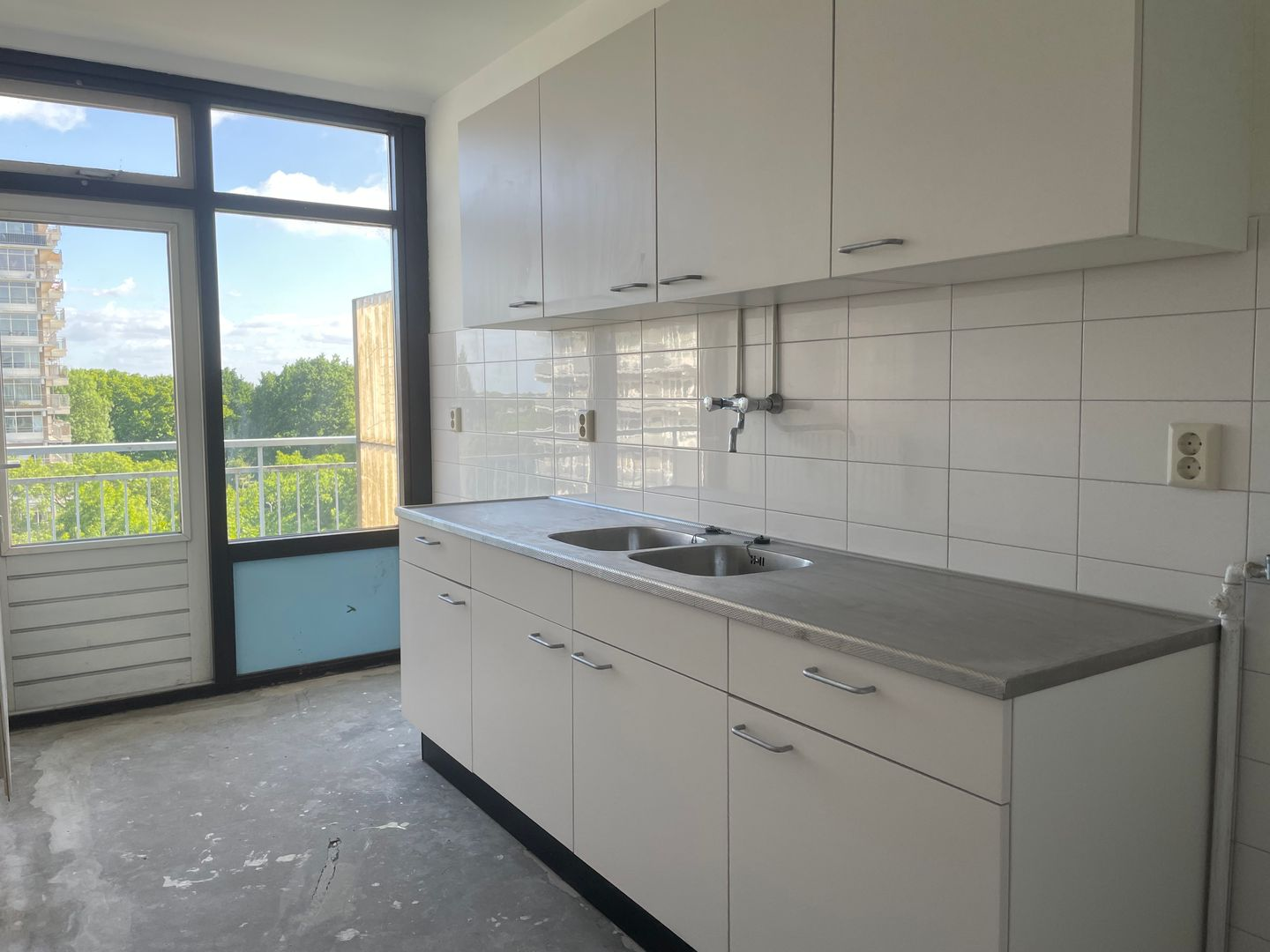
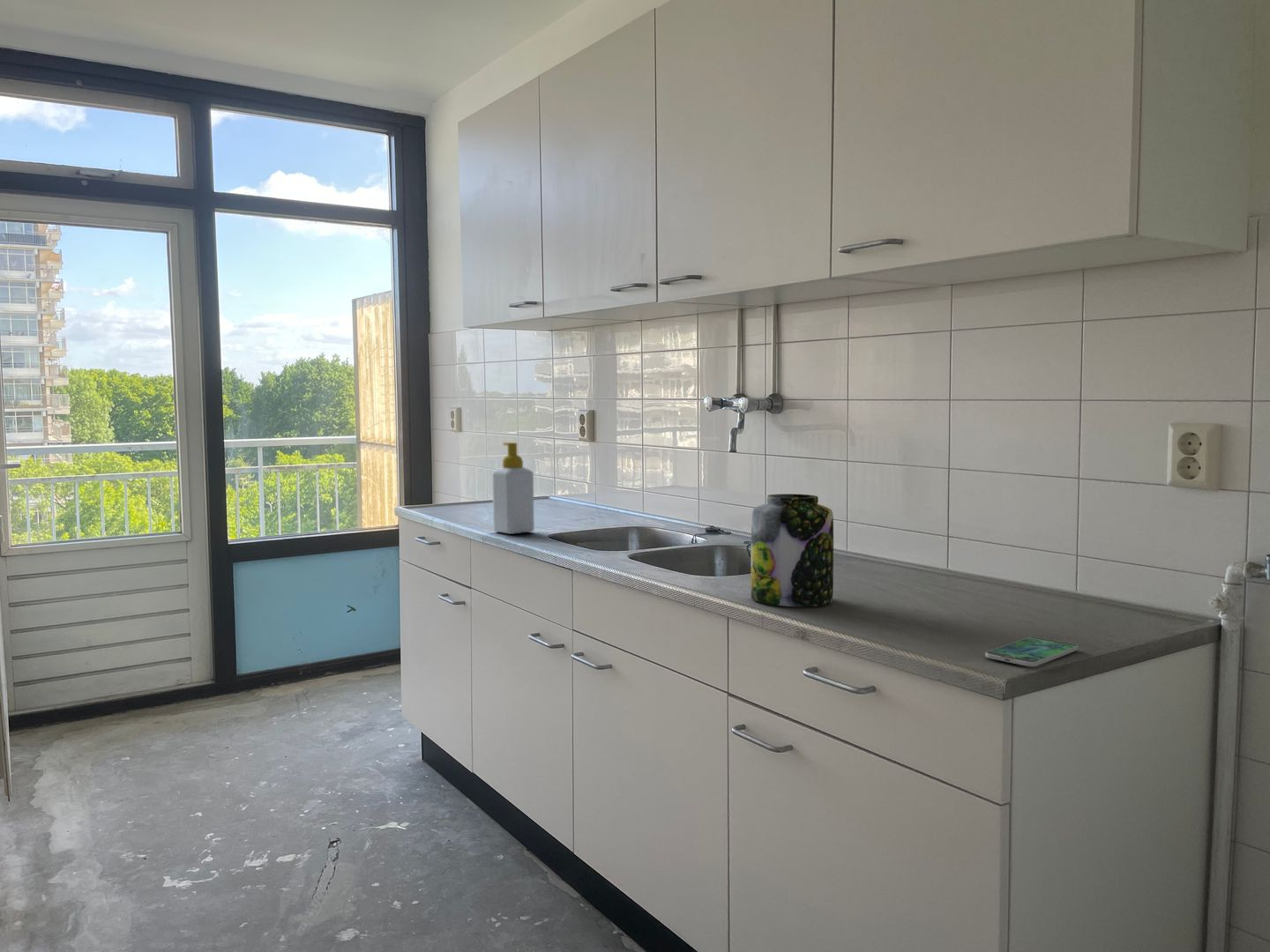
+ smartphone [984,636,1079,667]
+ jar [750,493,834,607]
+ soap bottle [491,442,535,535]
